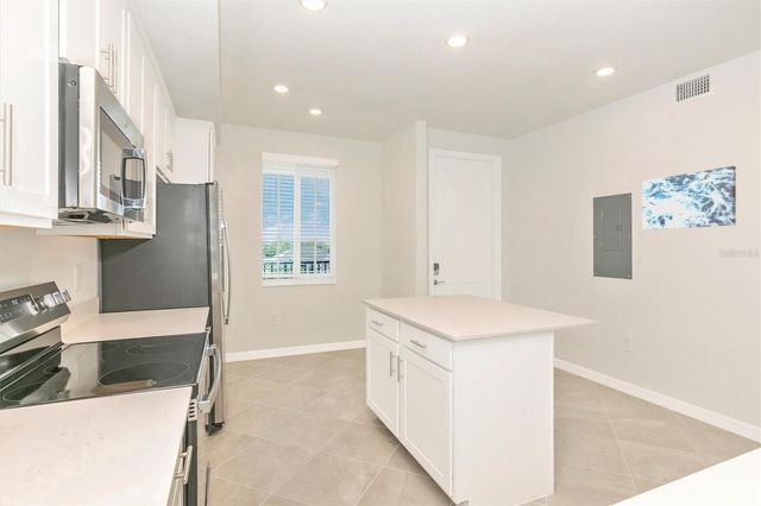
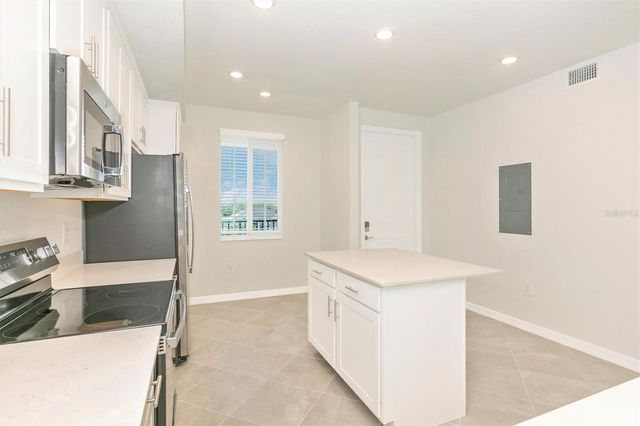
- wall art [641,165,737,230]
